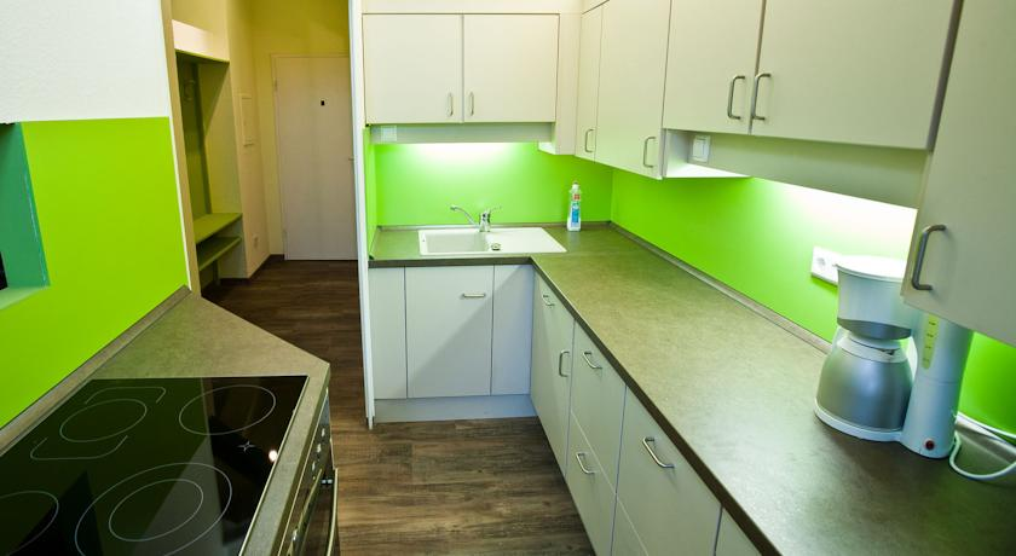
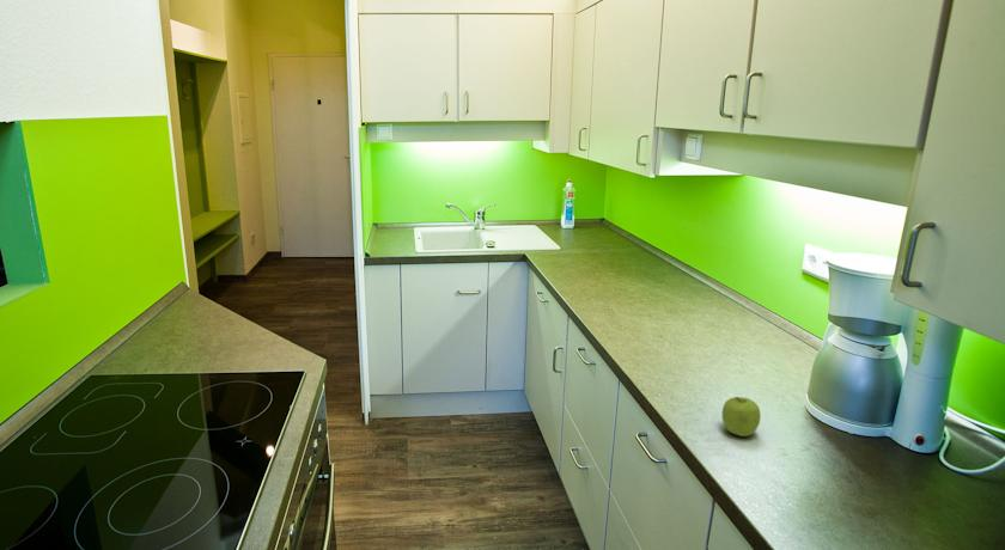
+ fruit [721,396,762,438]
